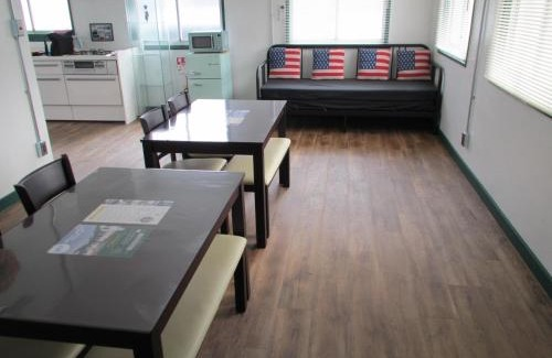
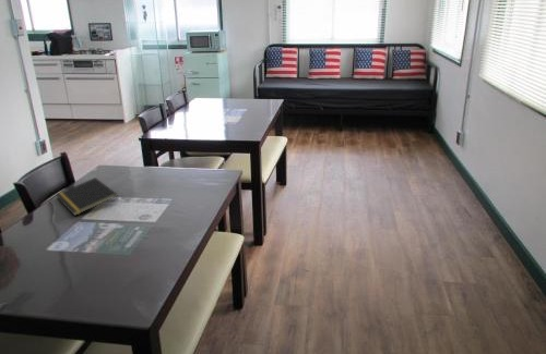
+ notepad [55,176,118,217]
